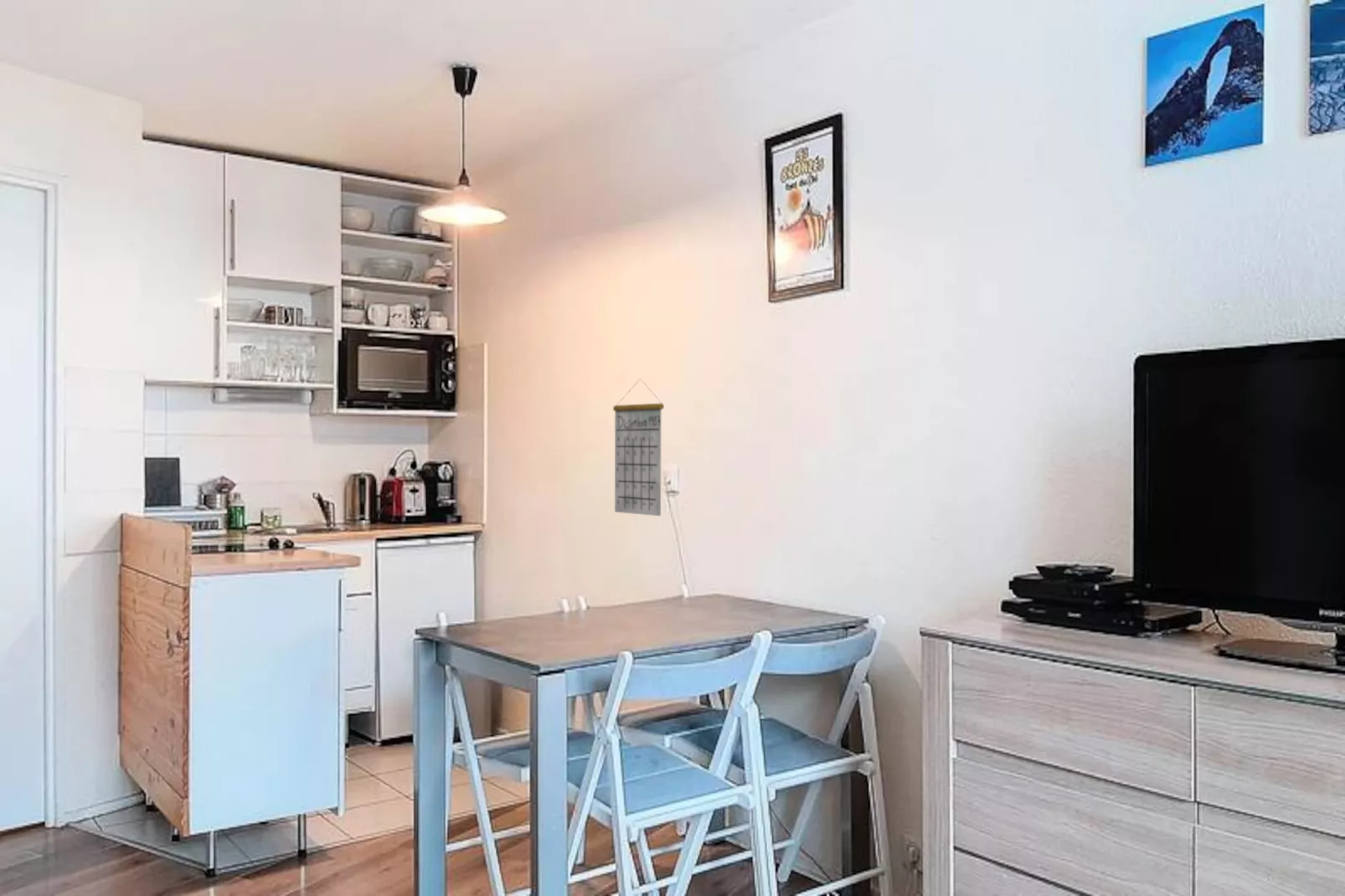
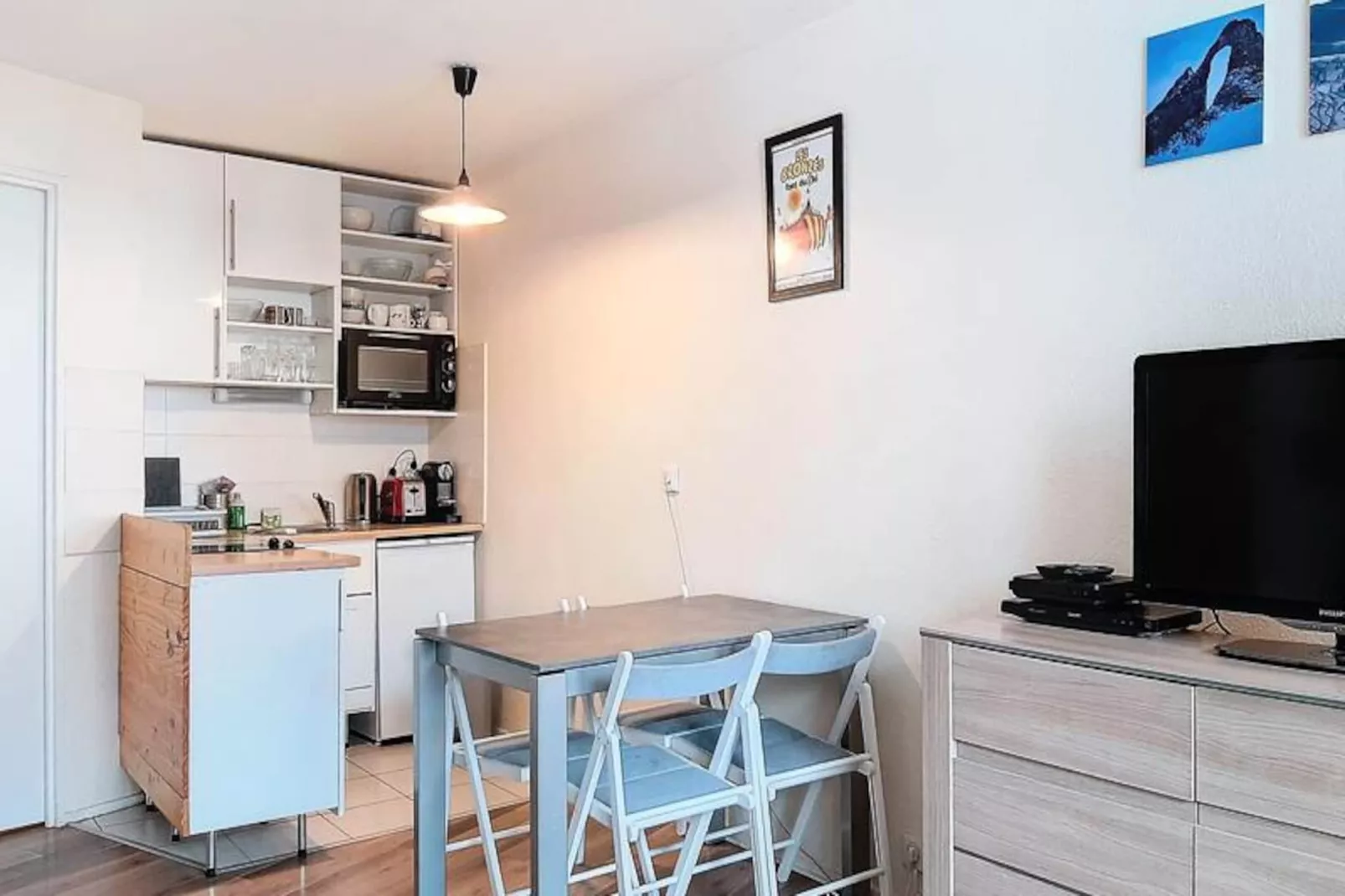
- calendar [612,378,665,517]
